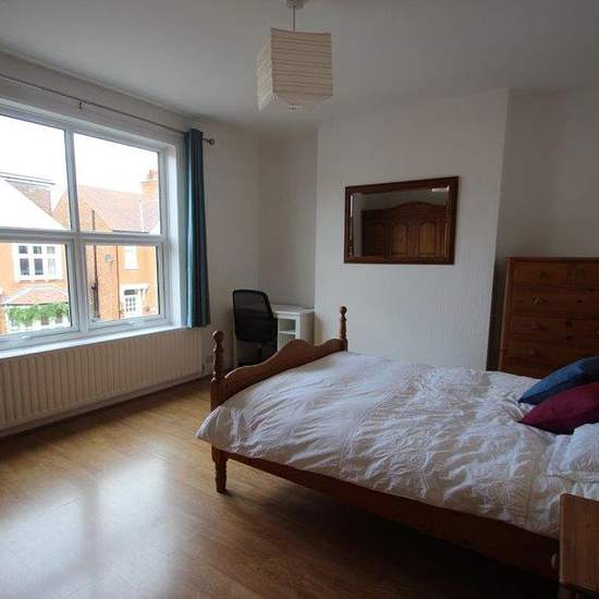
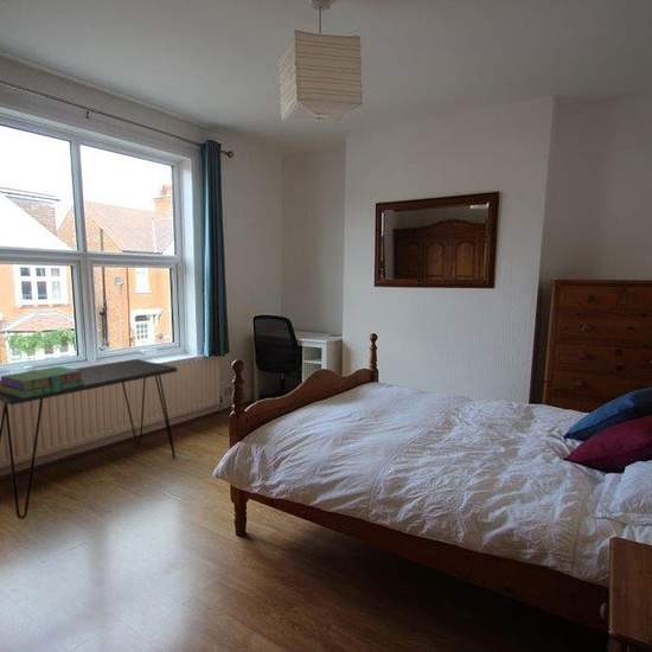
+ stack of books [0,365,85,398]
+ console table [0,358,178,520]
